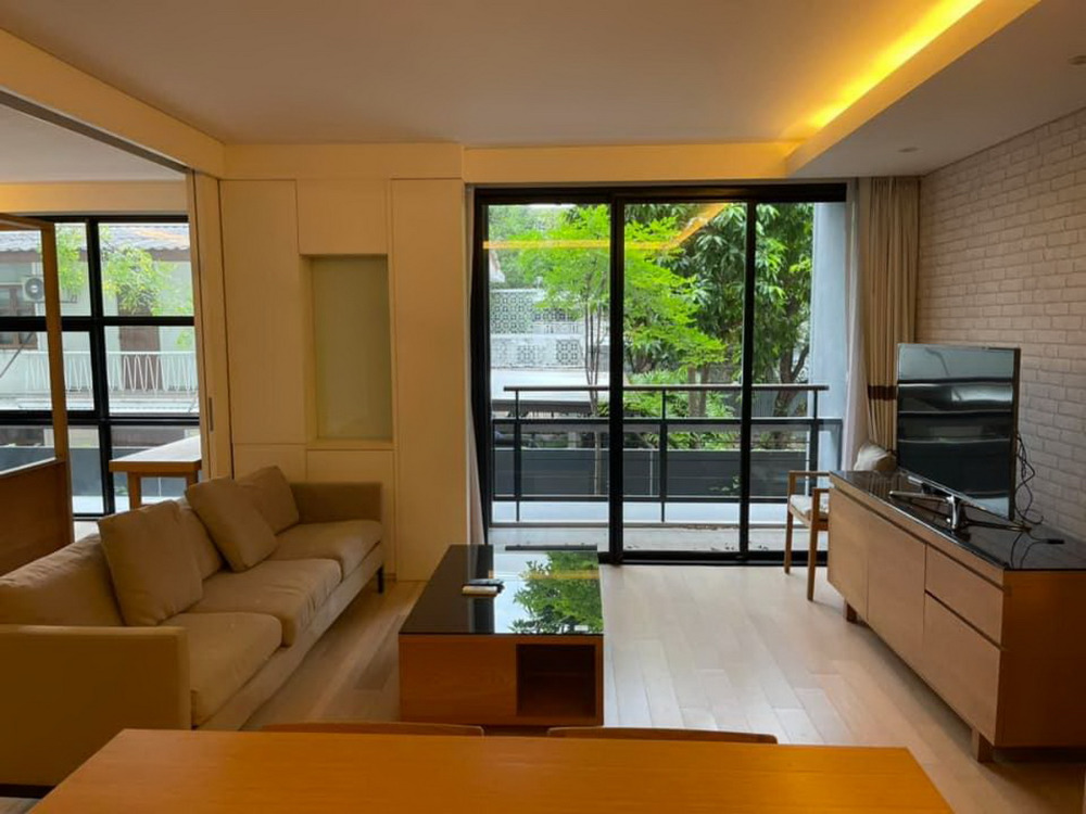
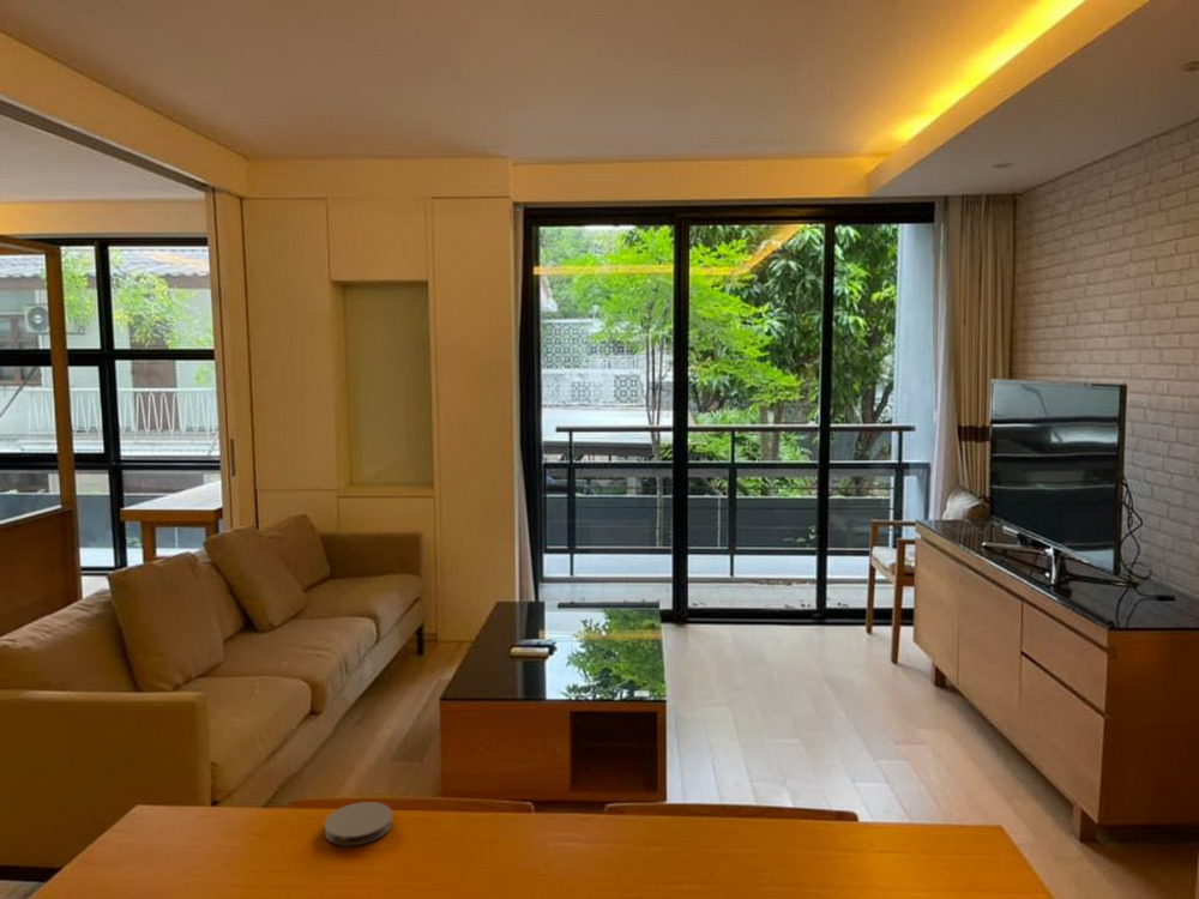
+ coaster [324,801,393,847]
